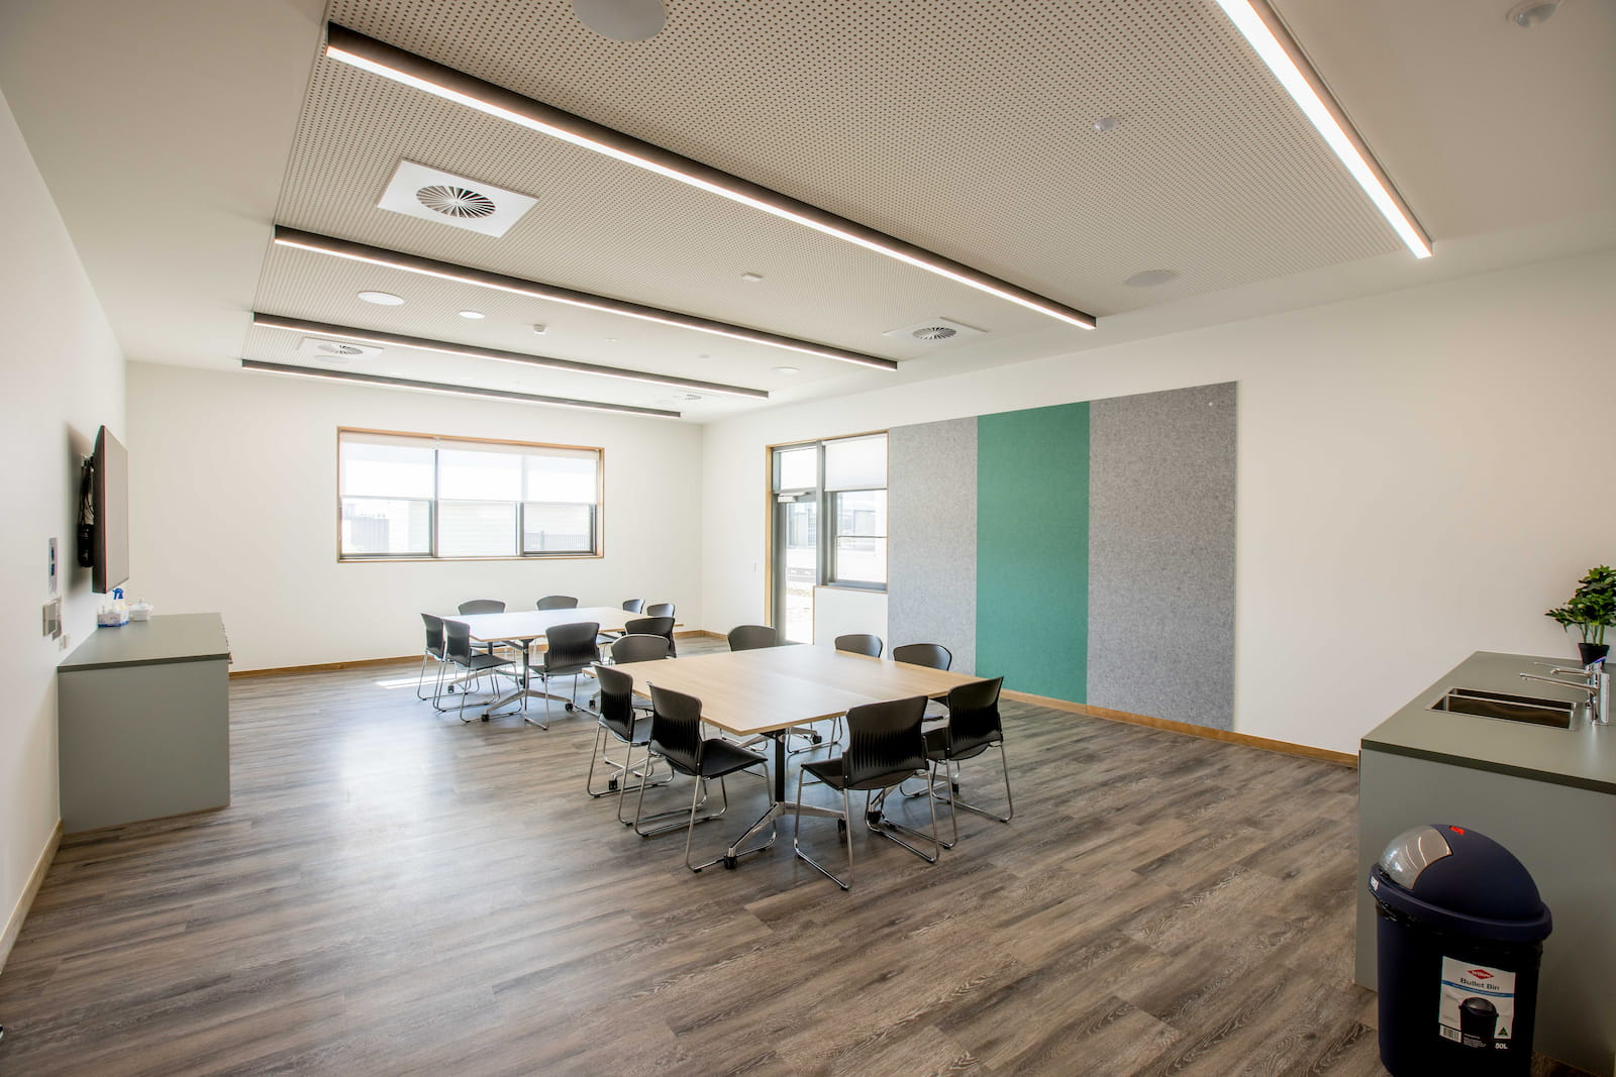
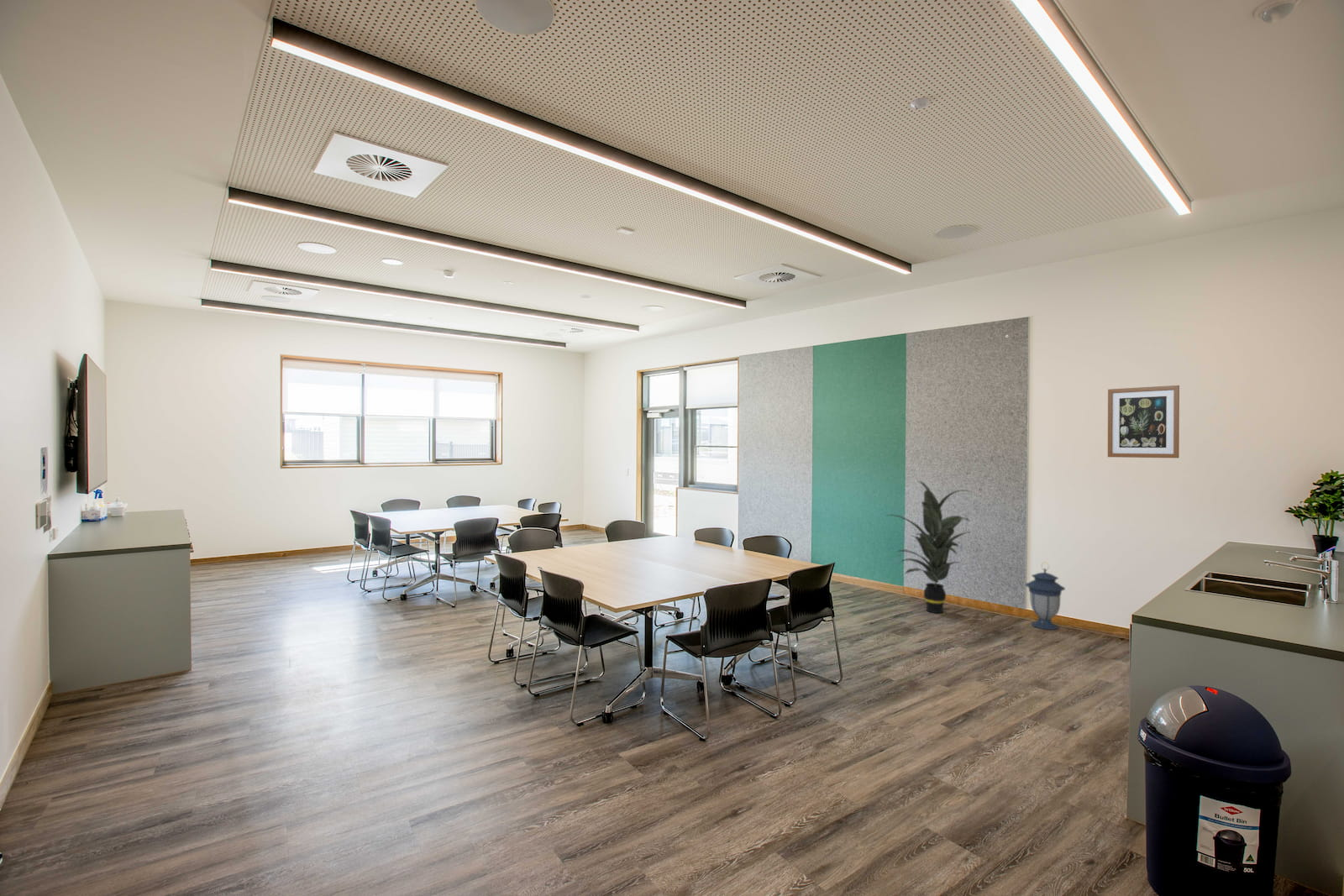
+ lantern [1025,561,1066,631]
+ wall art [1107,385,1180,458]
+ indoor plant [884,480,974,614]
